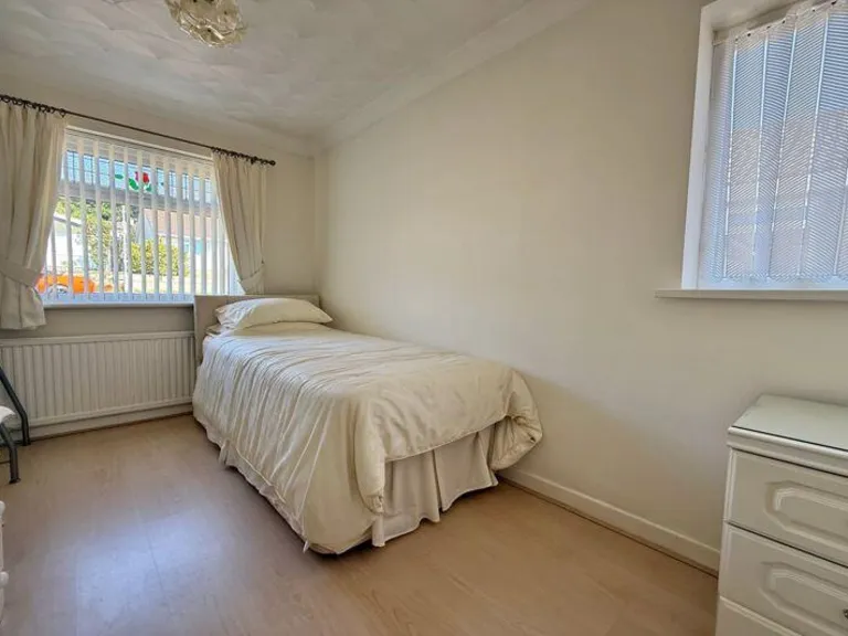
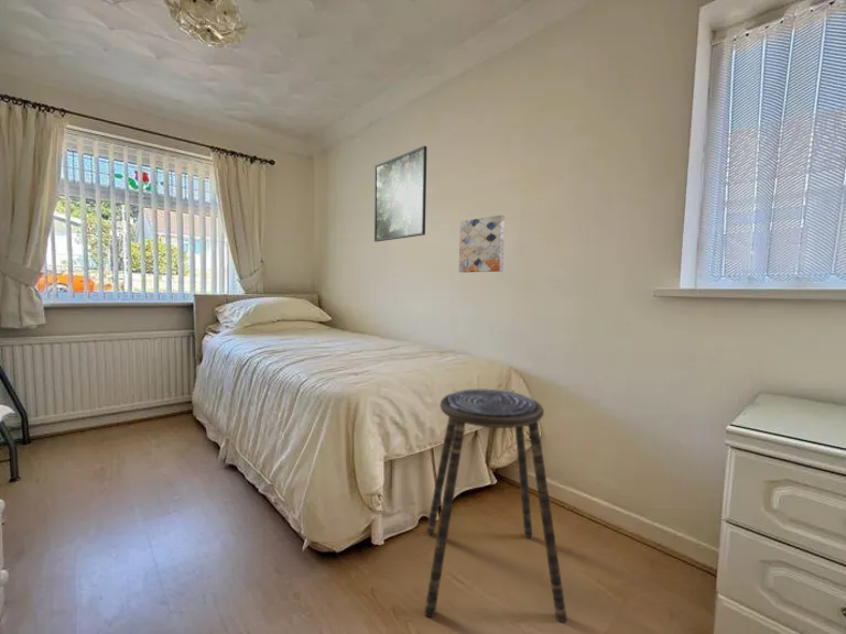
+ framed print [373,145,427,243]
+ stool [423,389,568,623]
+ wall art [458,214,506,274]
